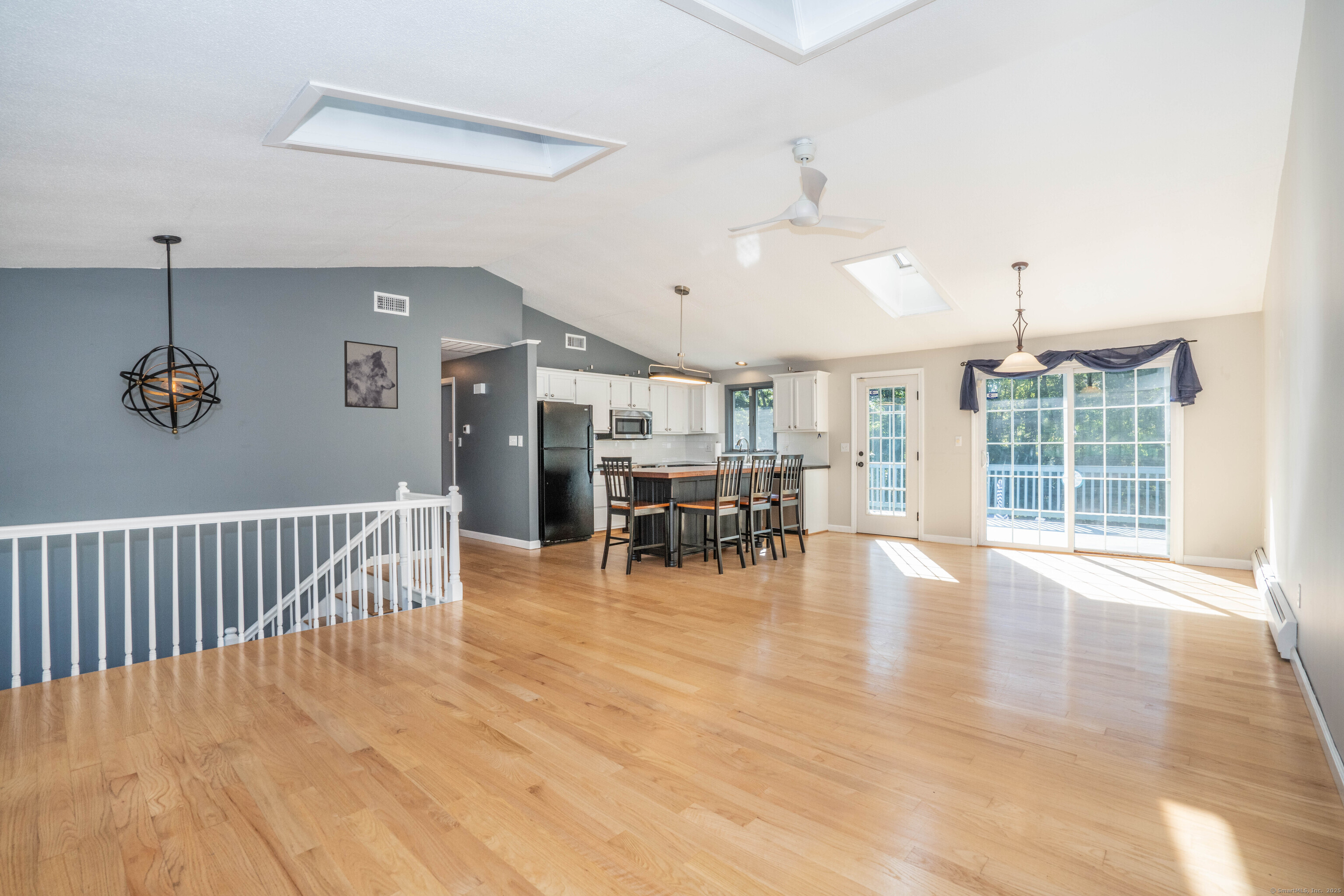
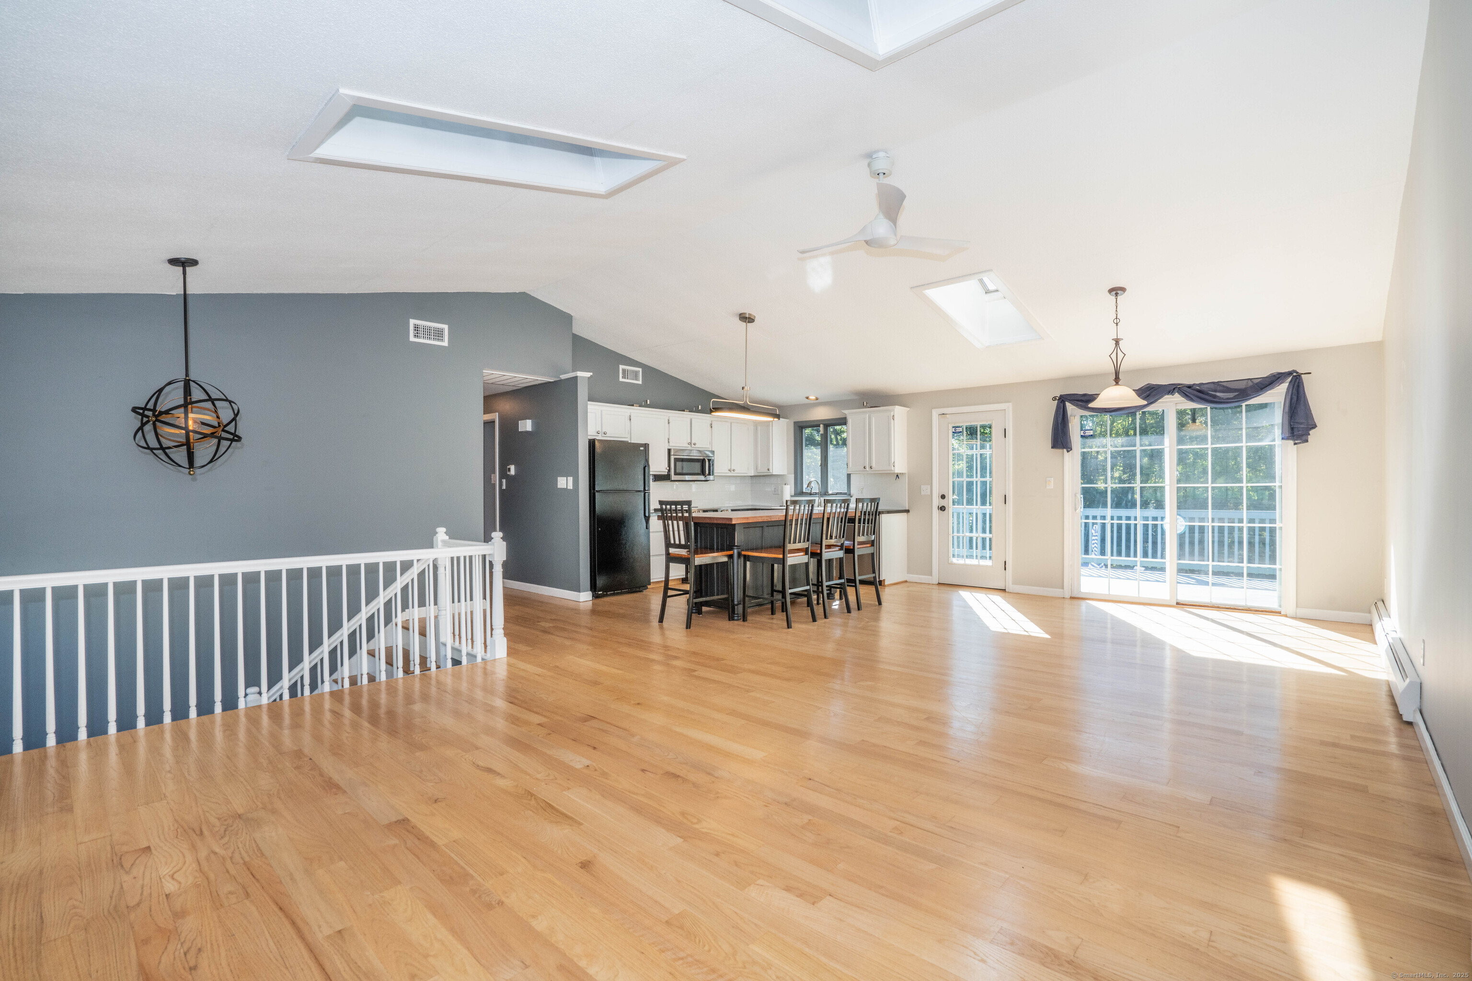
- wall art [344,340,399,409]
